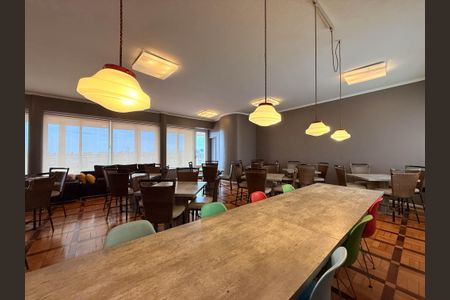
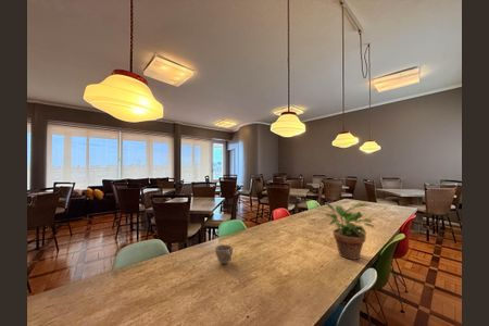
+ potted plant [323,201,375,261]
+ cup [214,243,234,265]
